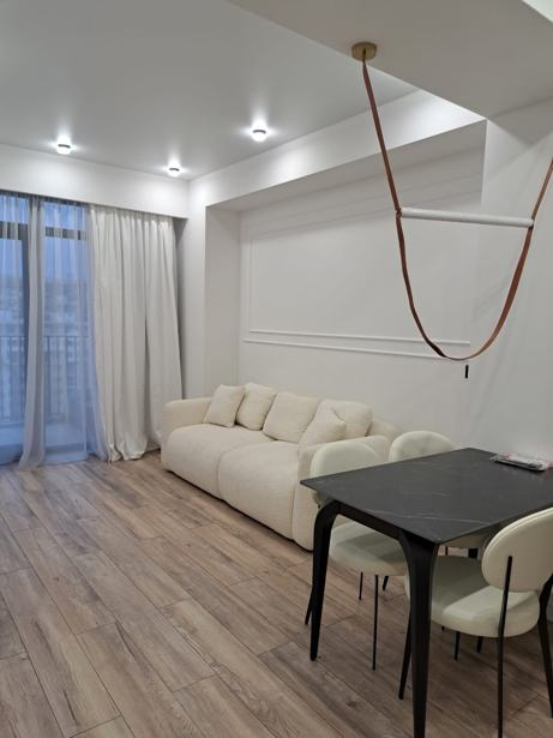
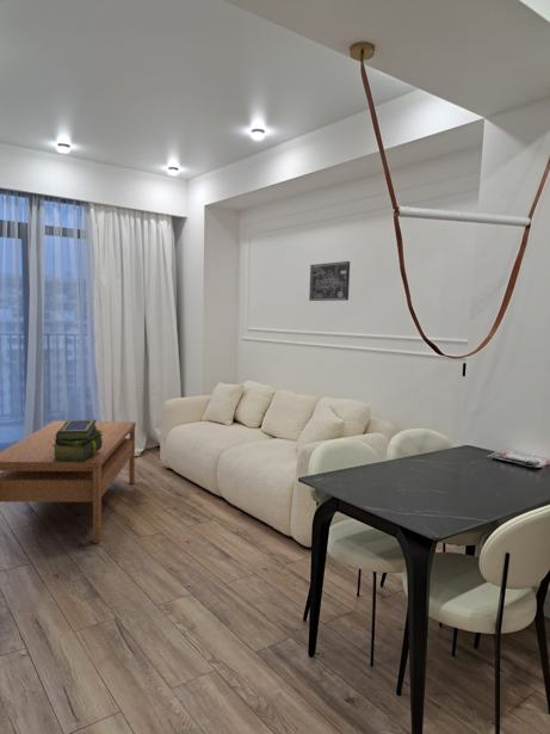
+ stack of books [52,419,103,462]
+ wall art [308,260,351,302]
+ coffee table [0,420,137,544]
